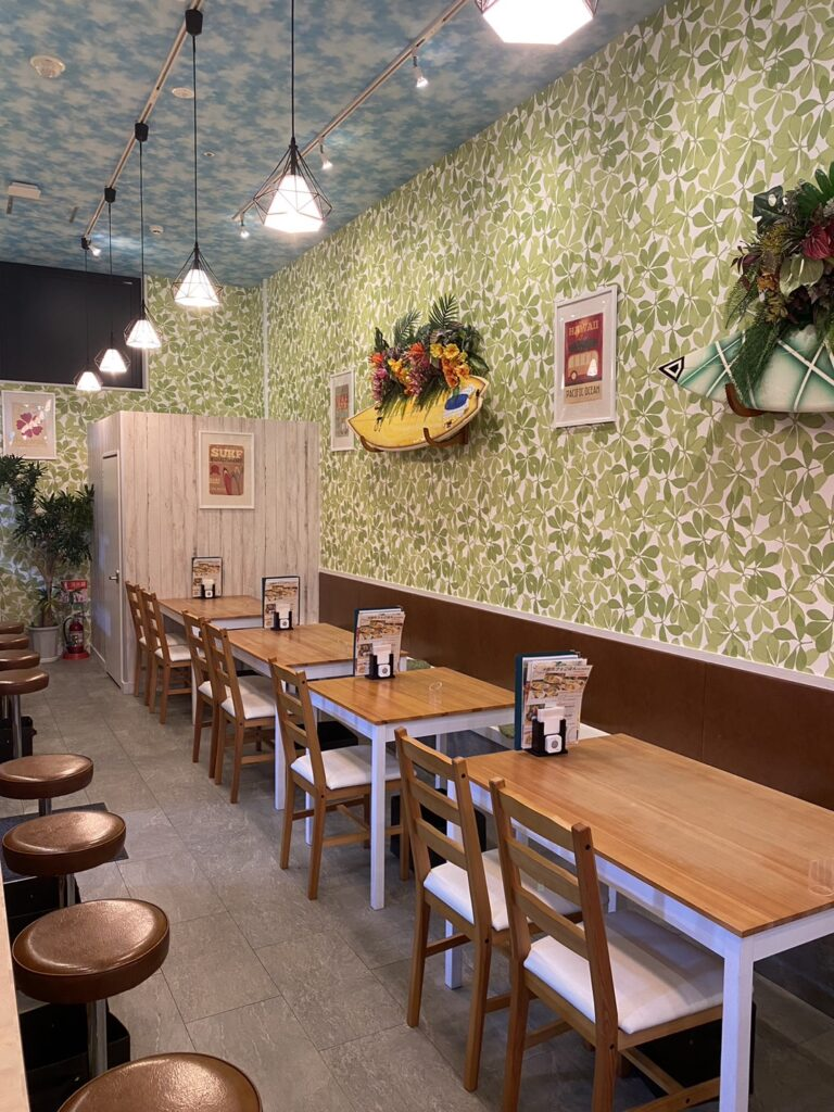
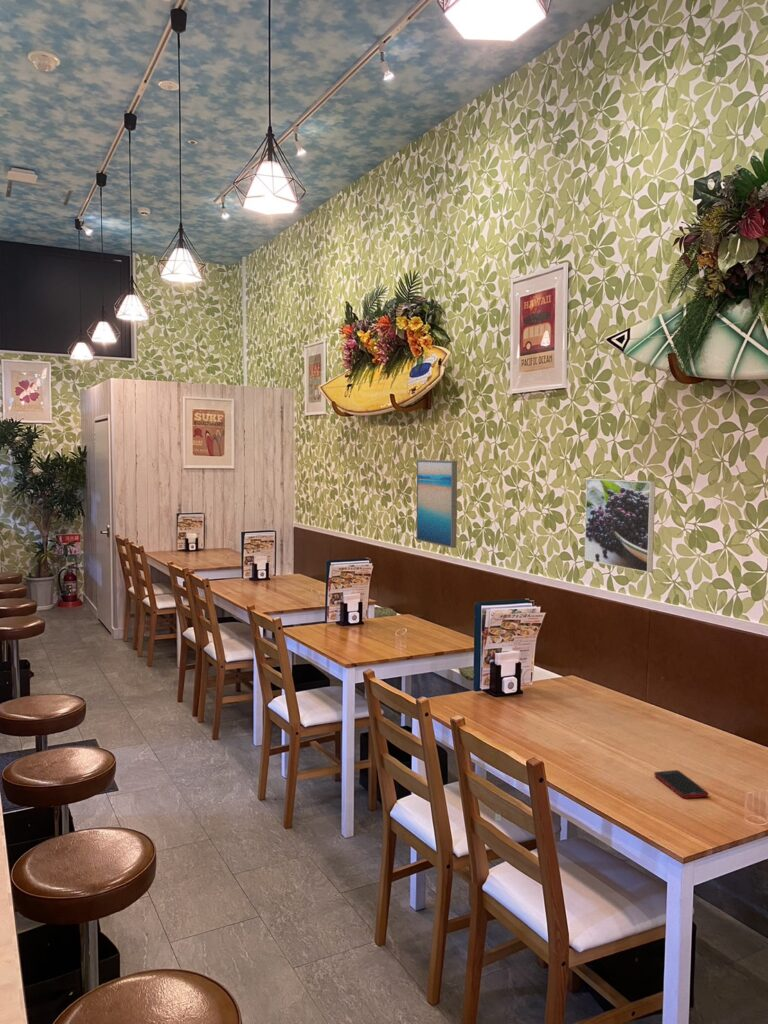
+ wall art [415,459,458,549]
+ cell phone [653,769,709,800]
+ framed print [583,478,656,573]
